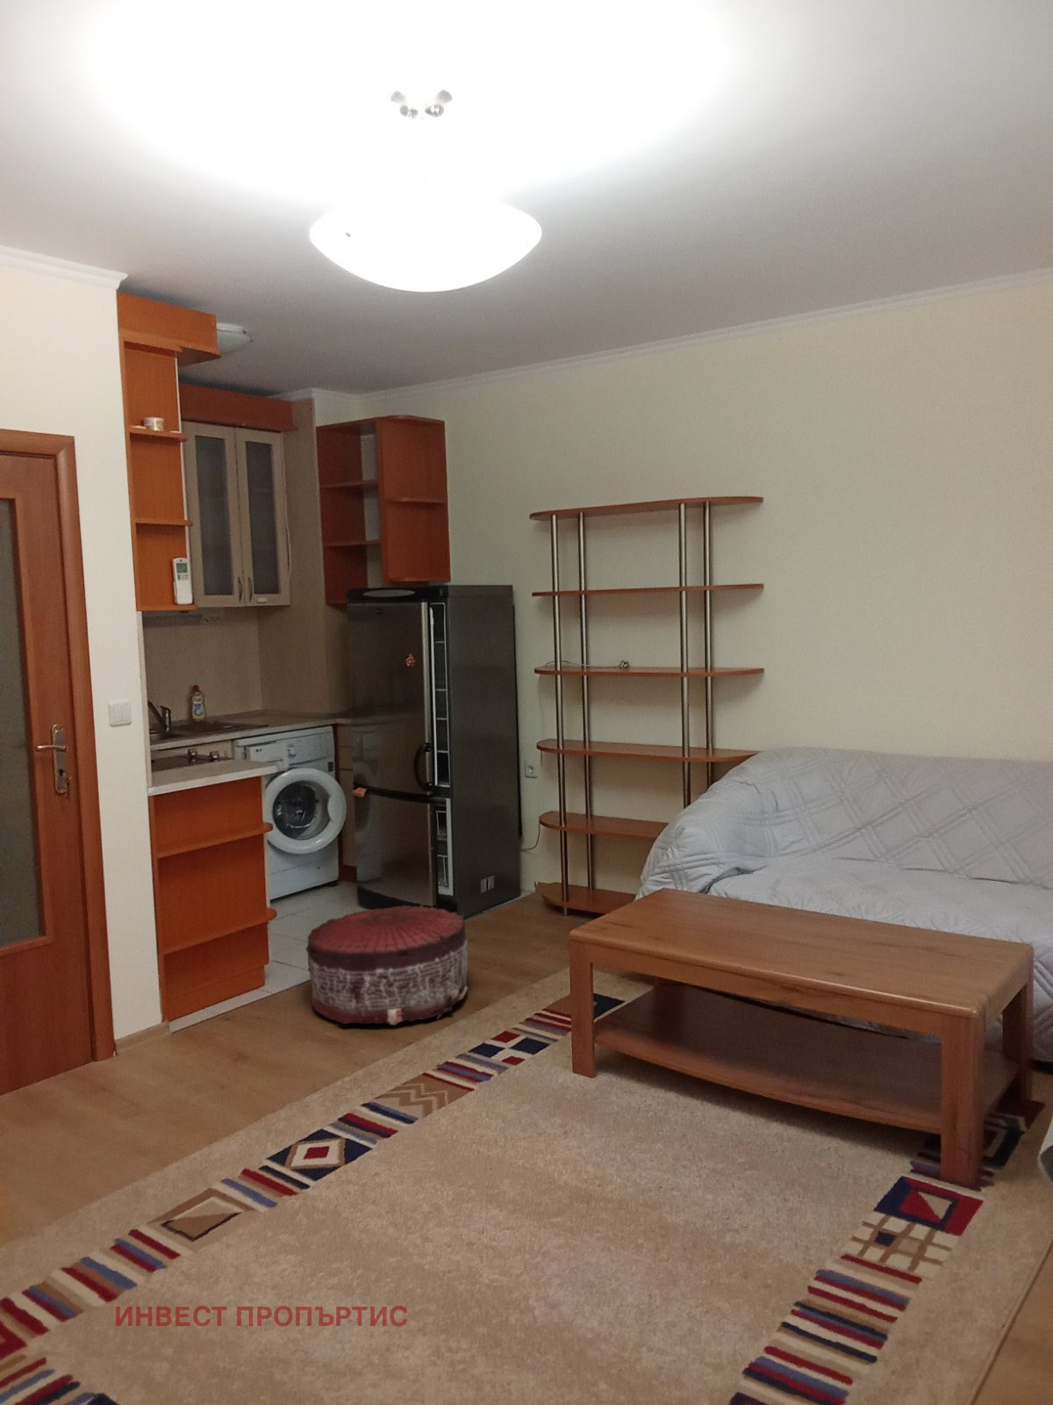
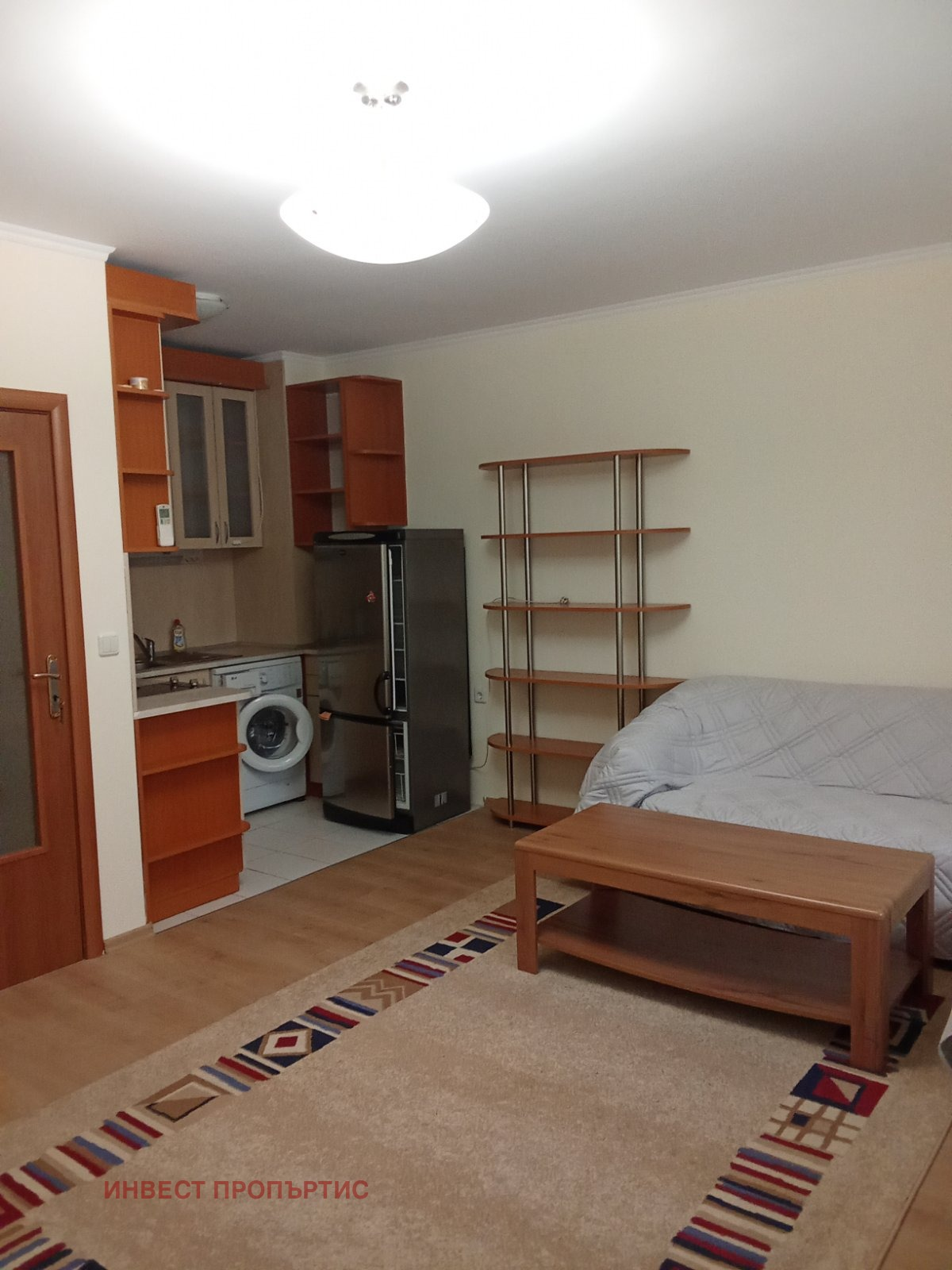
- pouf [304,903,469,1026]
